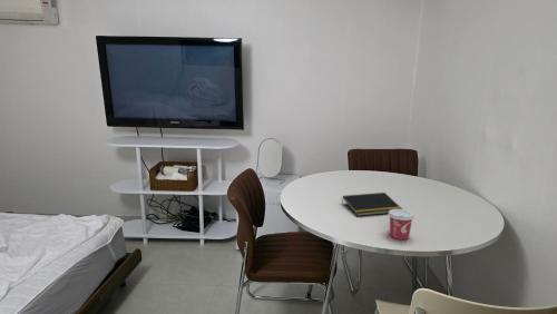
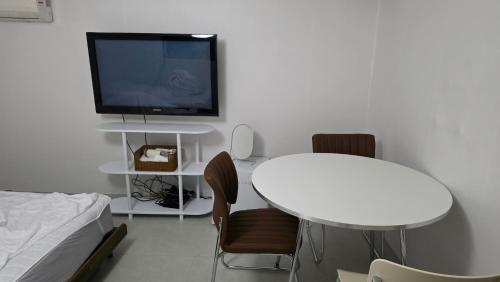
- cup [387,208,416,241]
- notepad [340,192,403,217]
